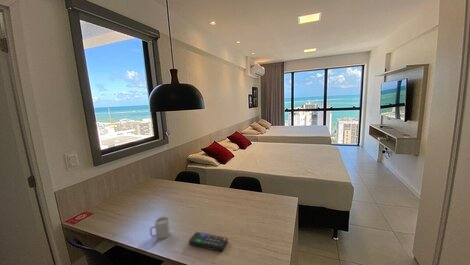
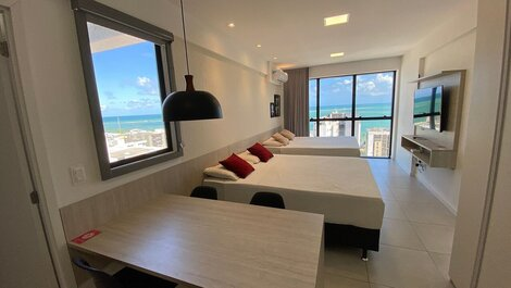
- remote control [188,231,229,252]
- mug [149,215,171,240]
